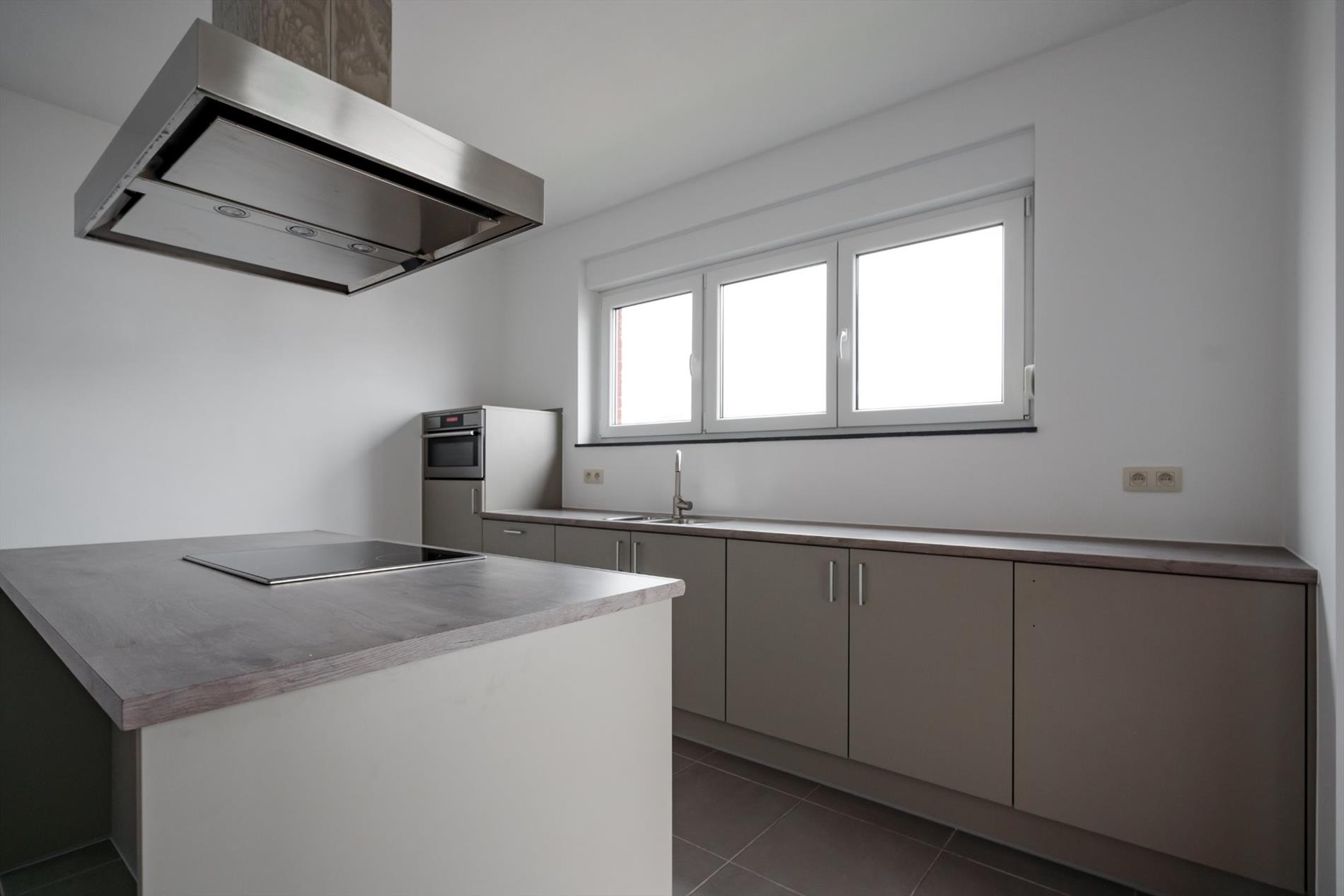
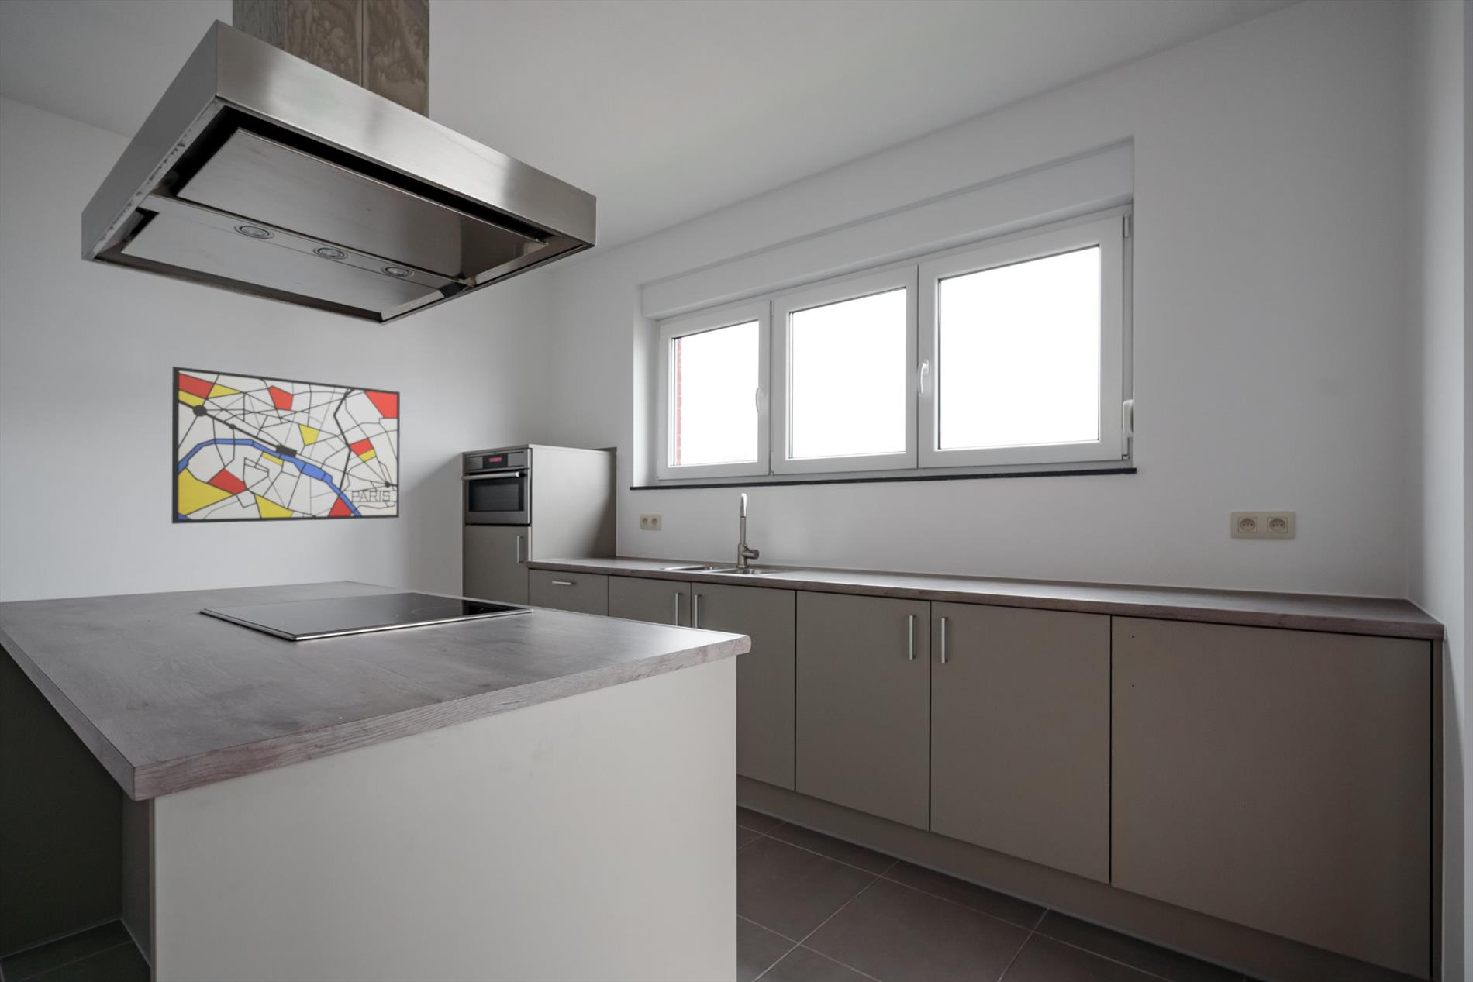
+ wall art [171,366,401,525]
